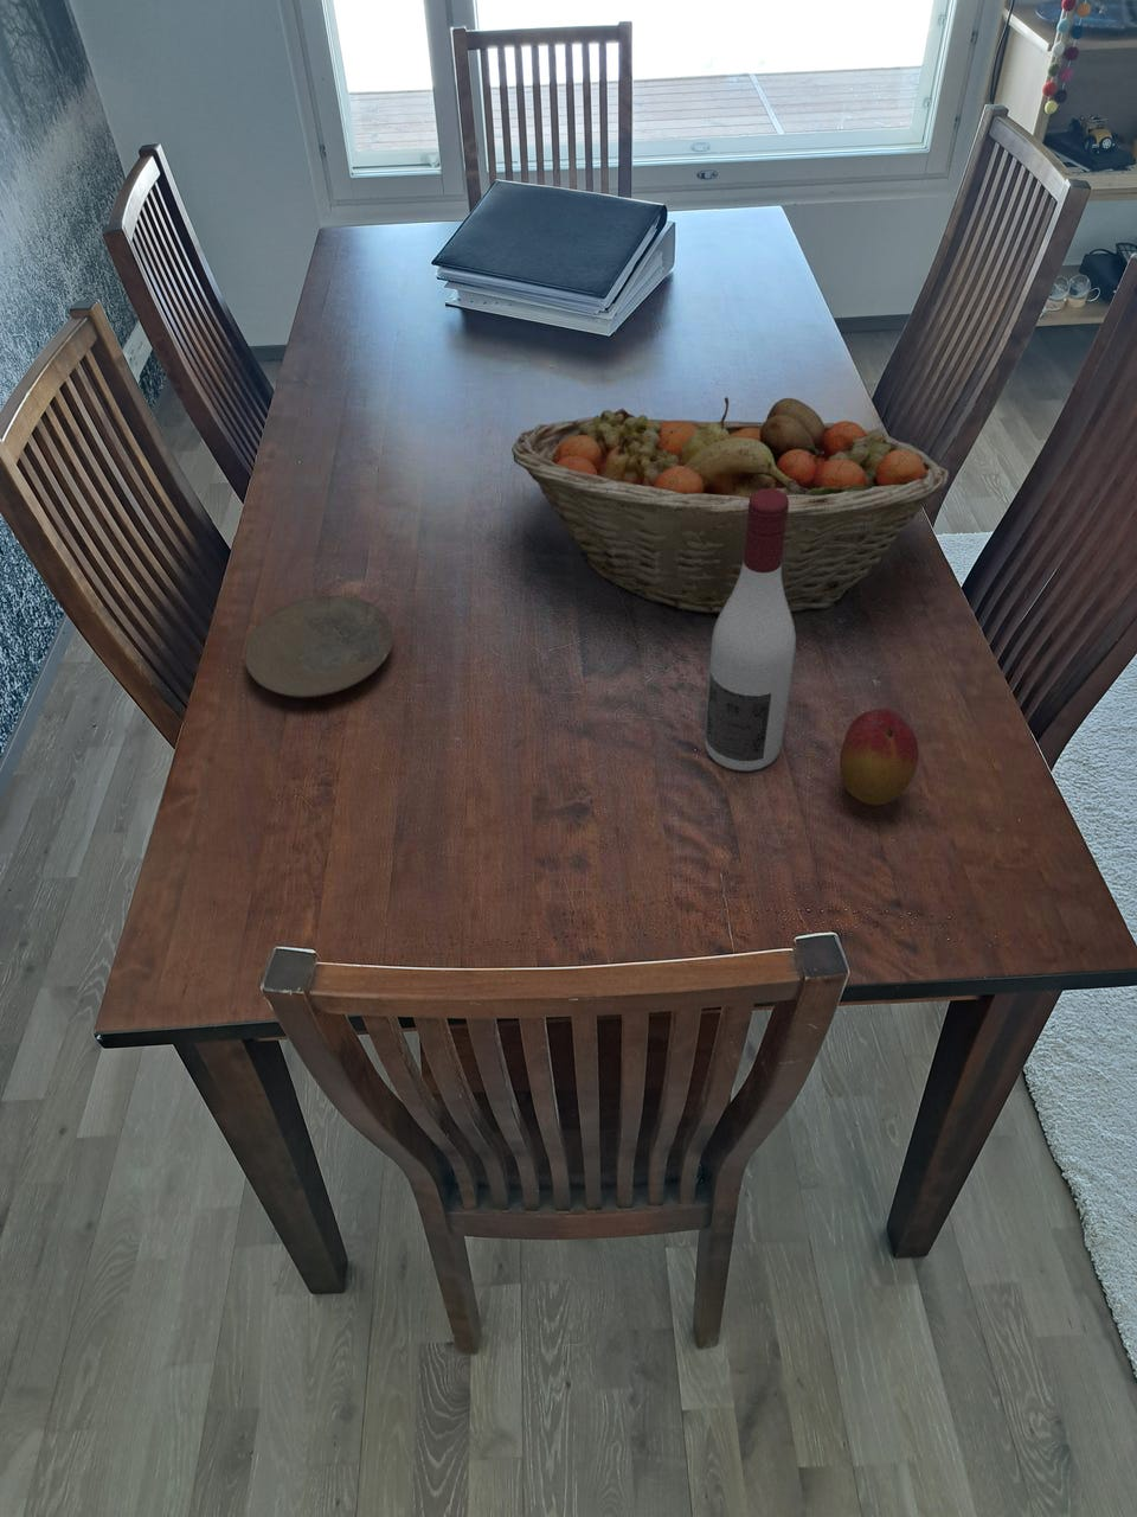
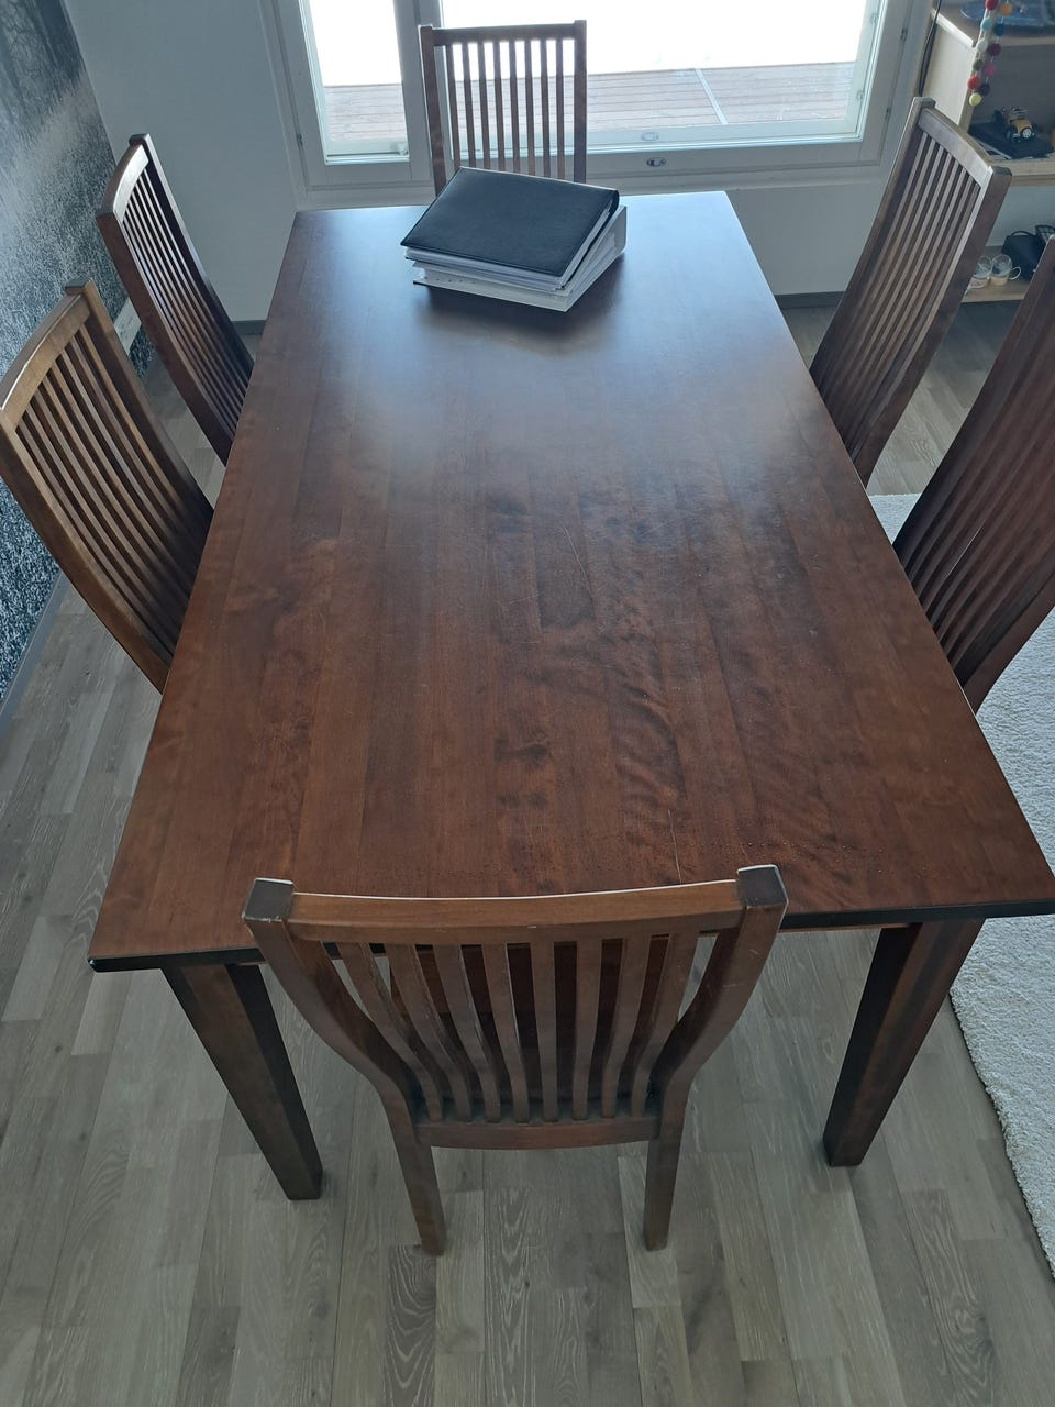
- fruit basket [510,395,949,619]
- alcohol [703,489,797,772]
- fruit [838,707,920,806]
- plate [242,594,394,699]
